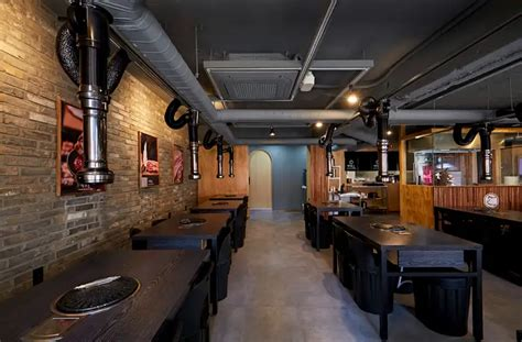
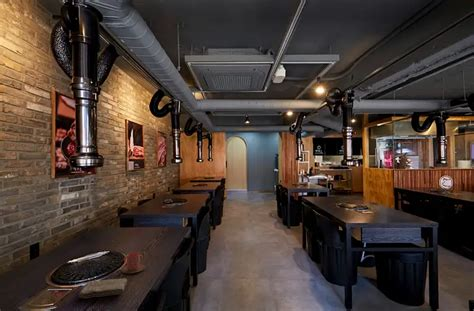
+ washcloth [78,277,128,299]
+ cup [120,252,146,274]
